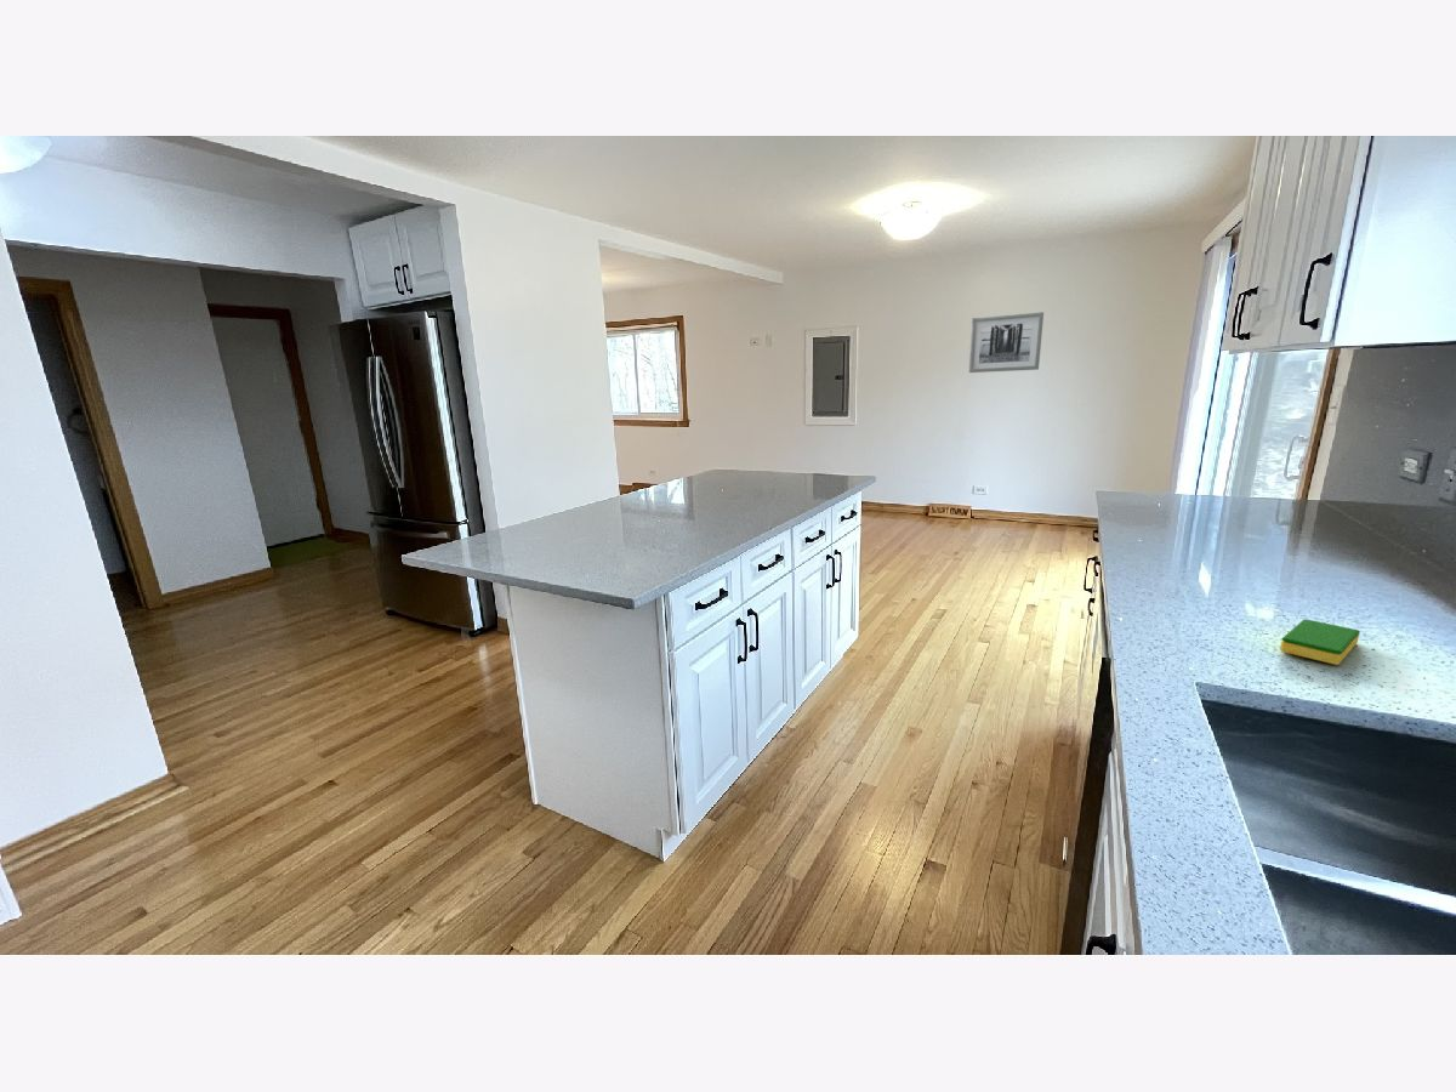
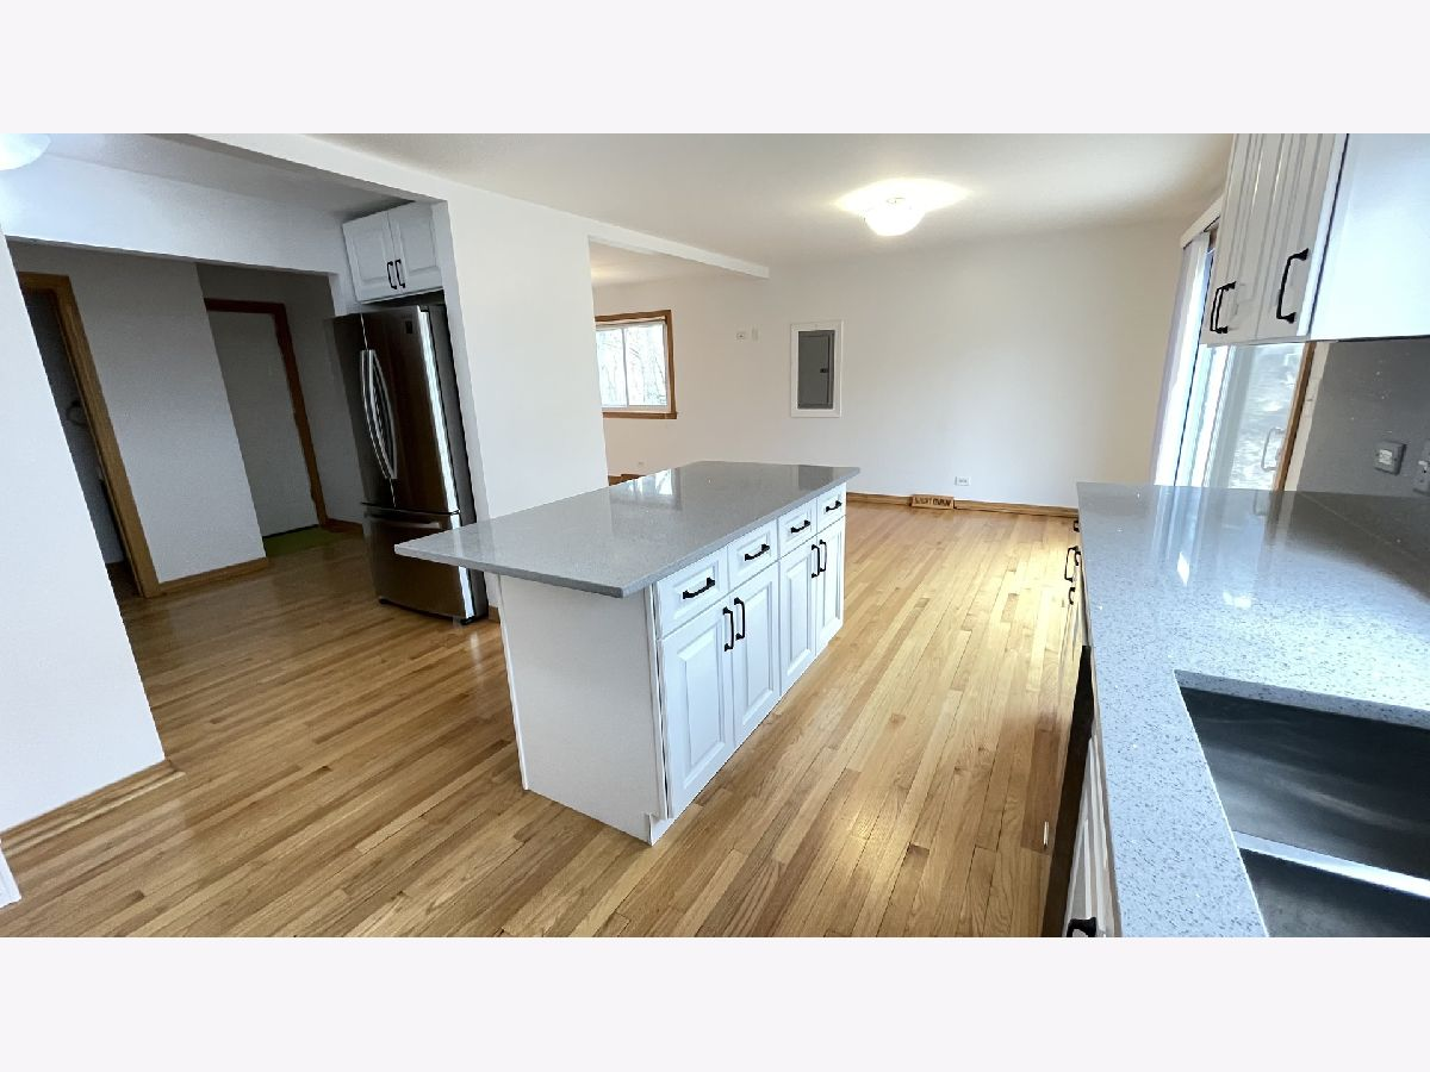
- wall art [968,311,1045,374]
- dish sponge [1279,618,1361,666]
